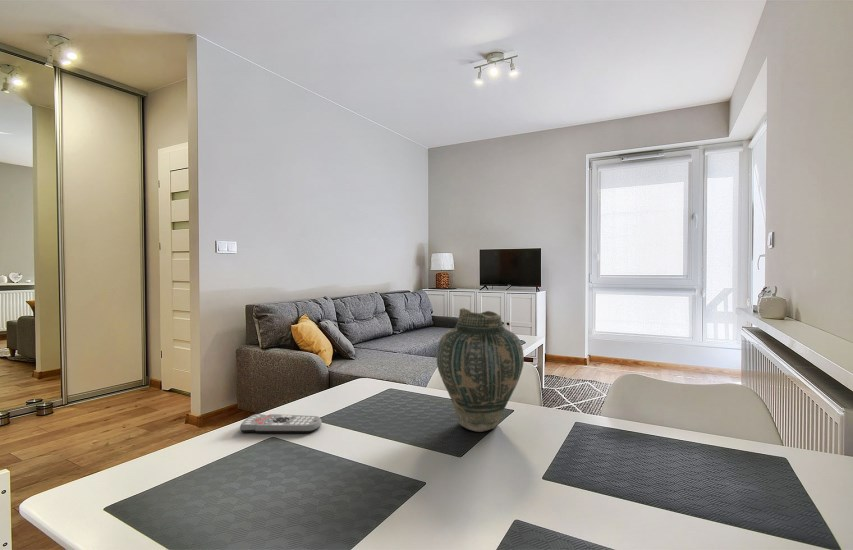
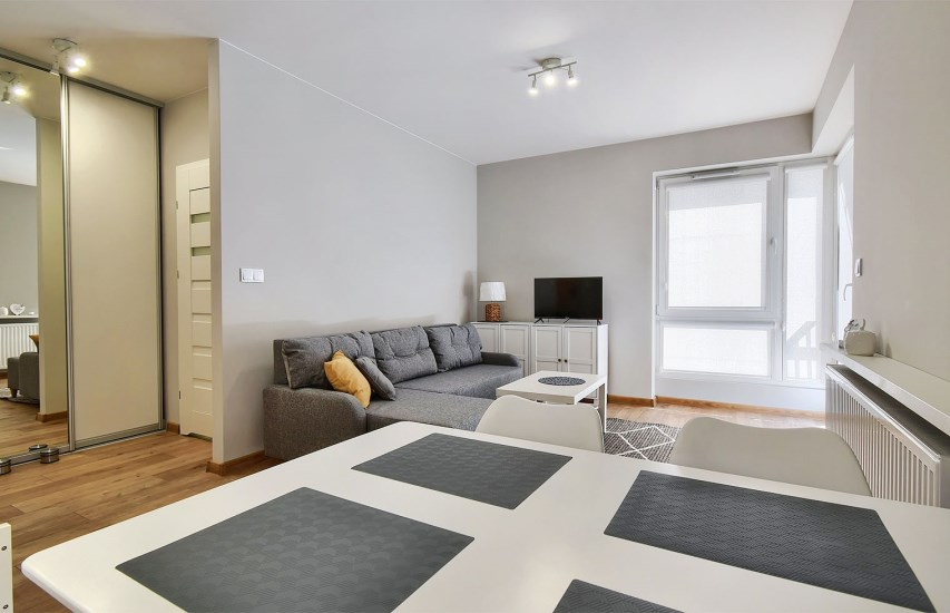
- vase [436,307,525,433]
- remote control [239,413,323,434]
